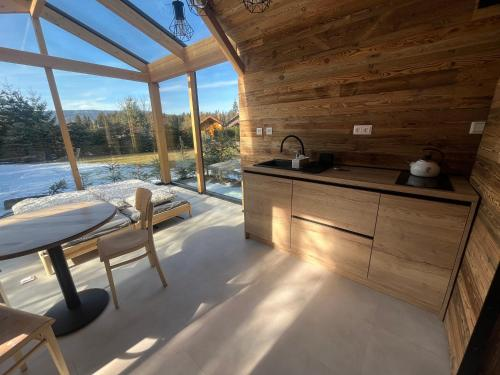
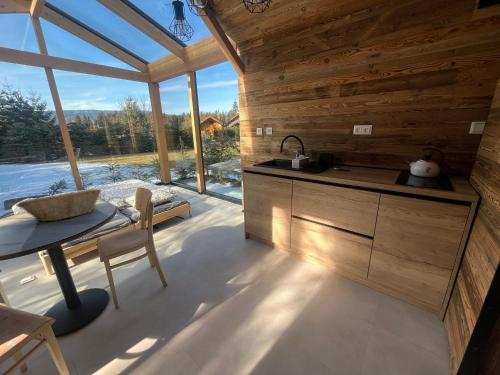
+ fruit basket [15,188,102,222]
